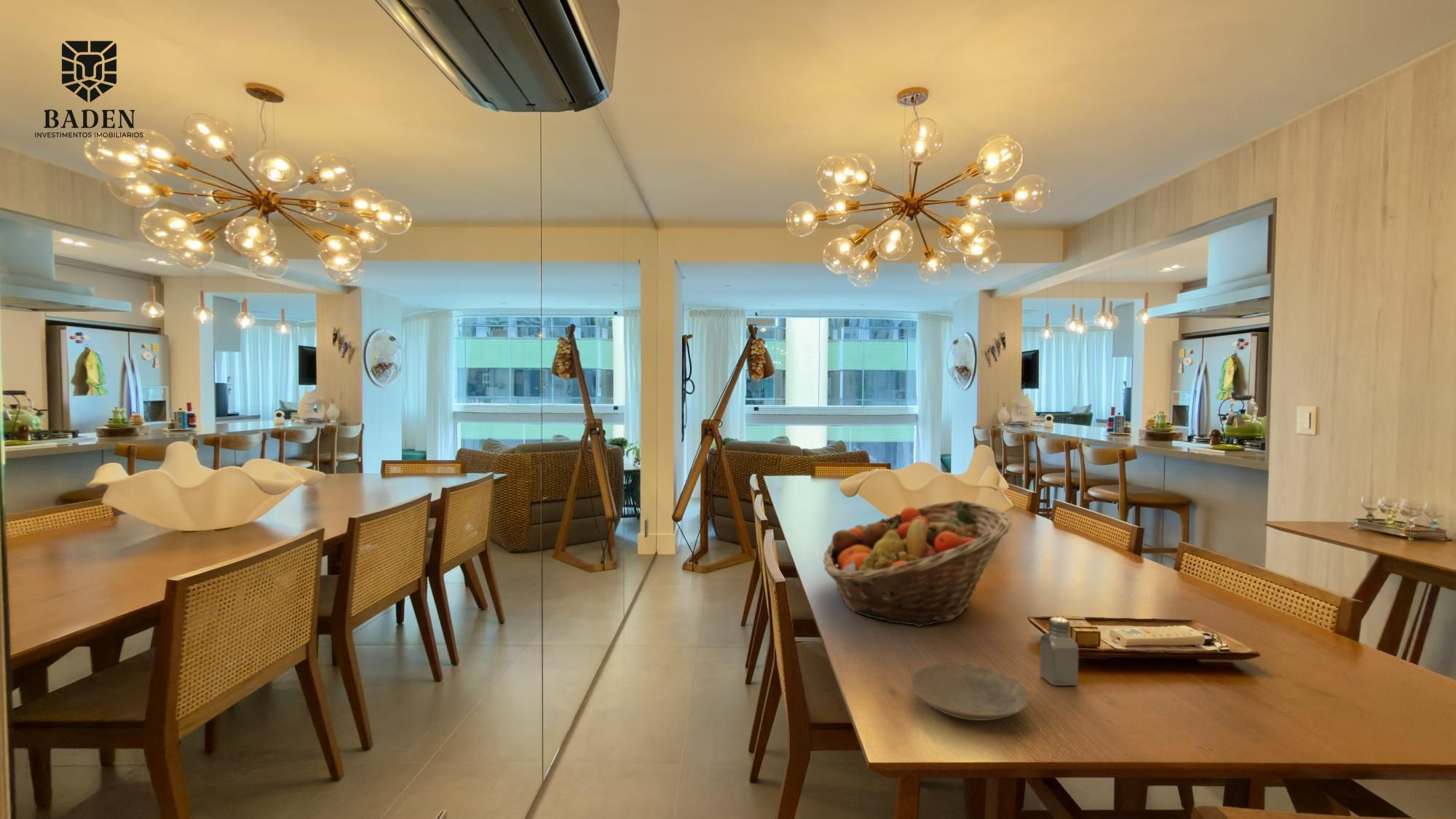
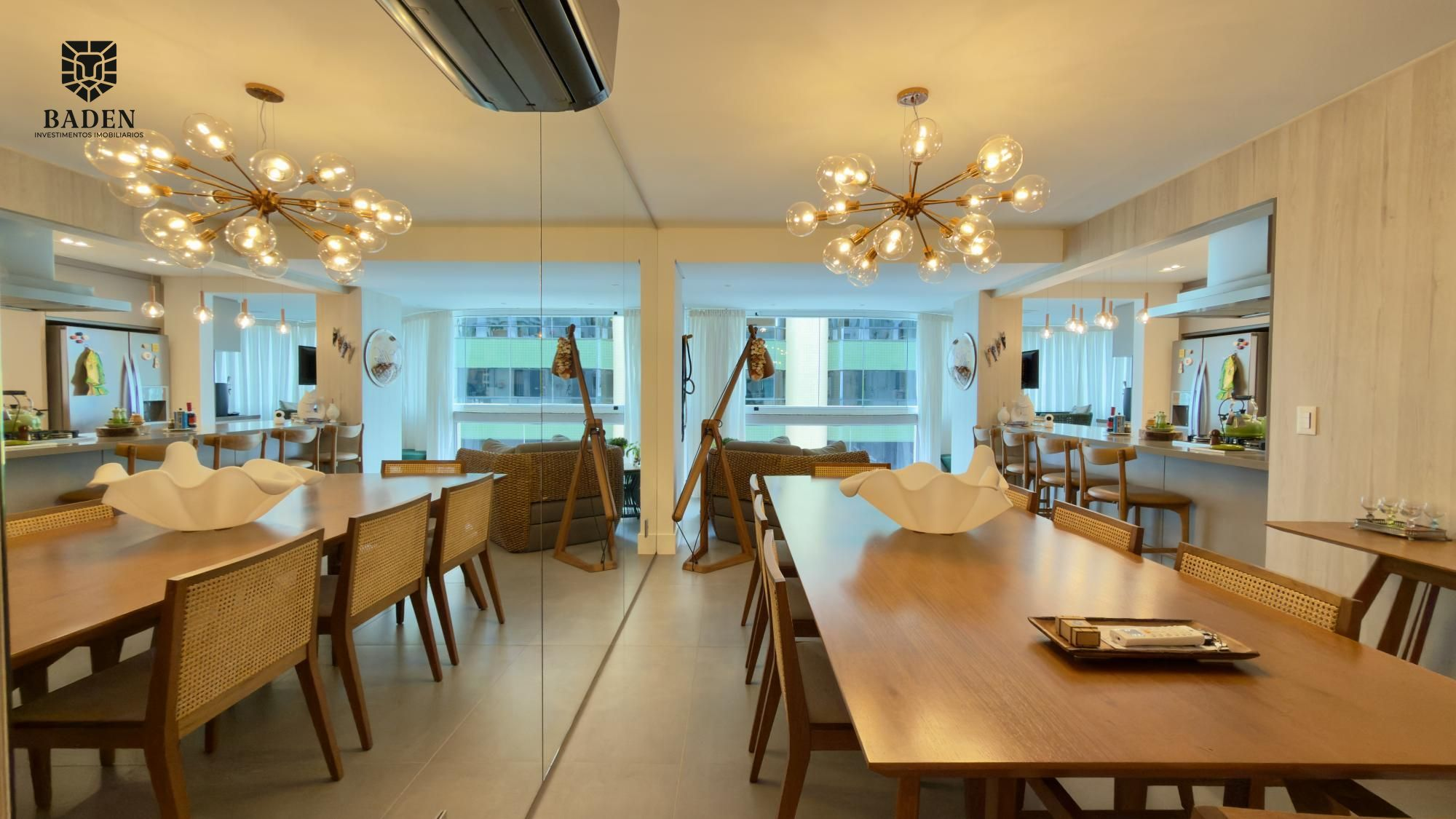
- fruit basket [823,499,1012,628]
- plate [910,662,1030,721]
- saltshaker [1039,617,1079,687]
